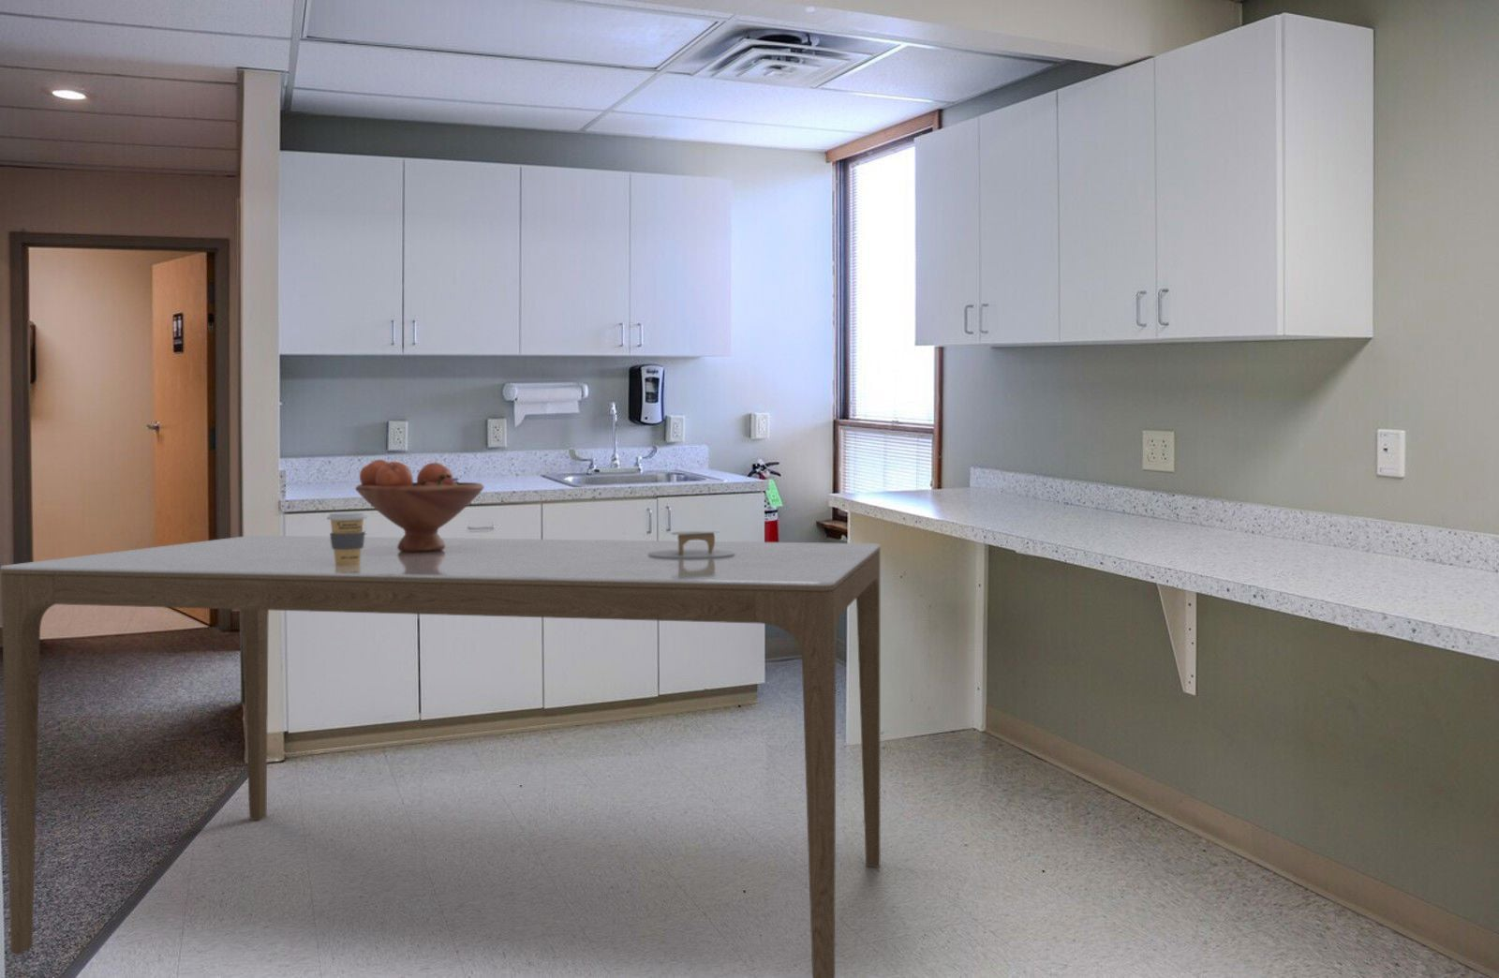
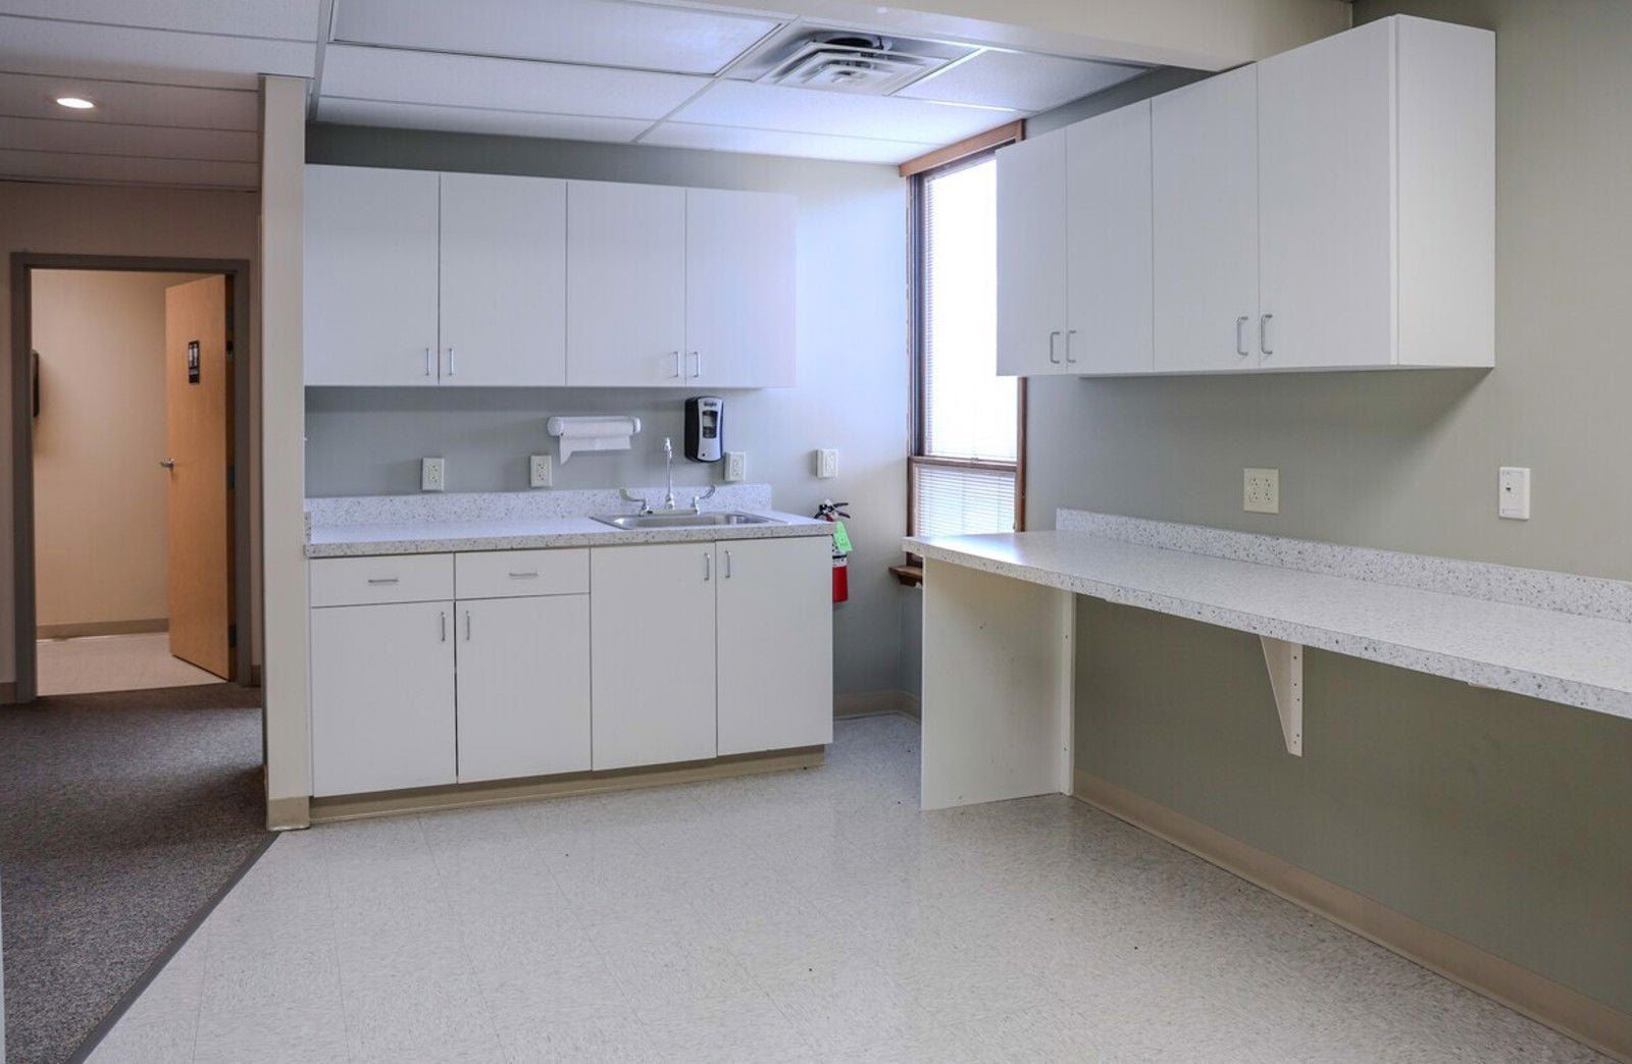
- dining table [0,535,882,978]
- napkin holder [648,530,734,559]
- fruit bowl [354,459,485,552]
- coffee cup [326,511,368,565]
